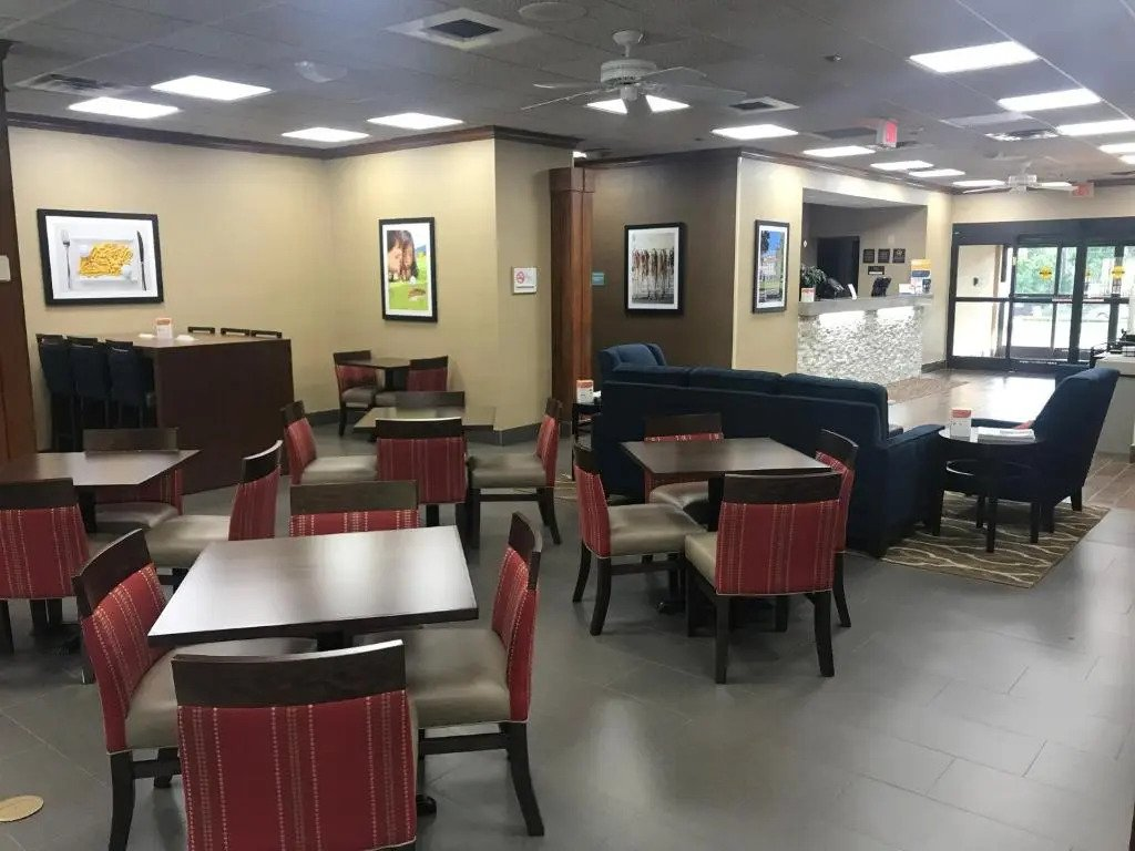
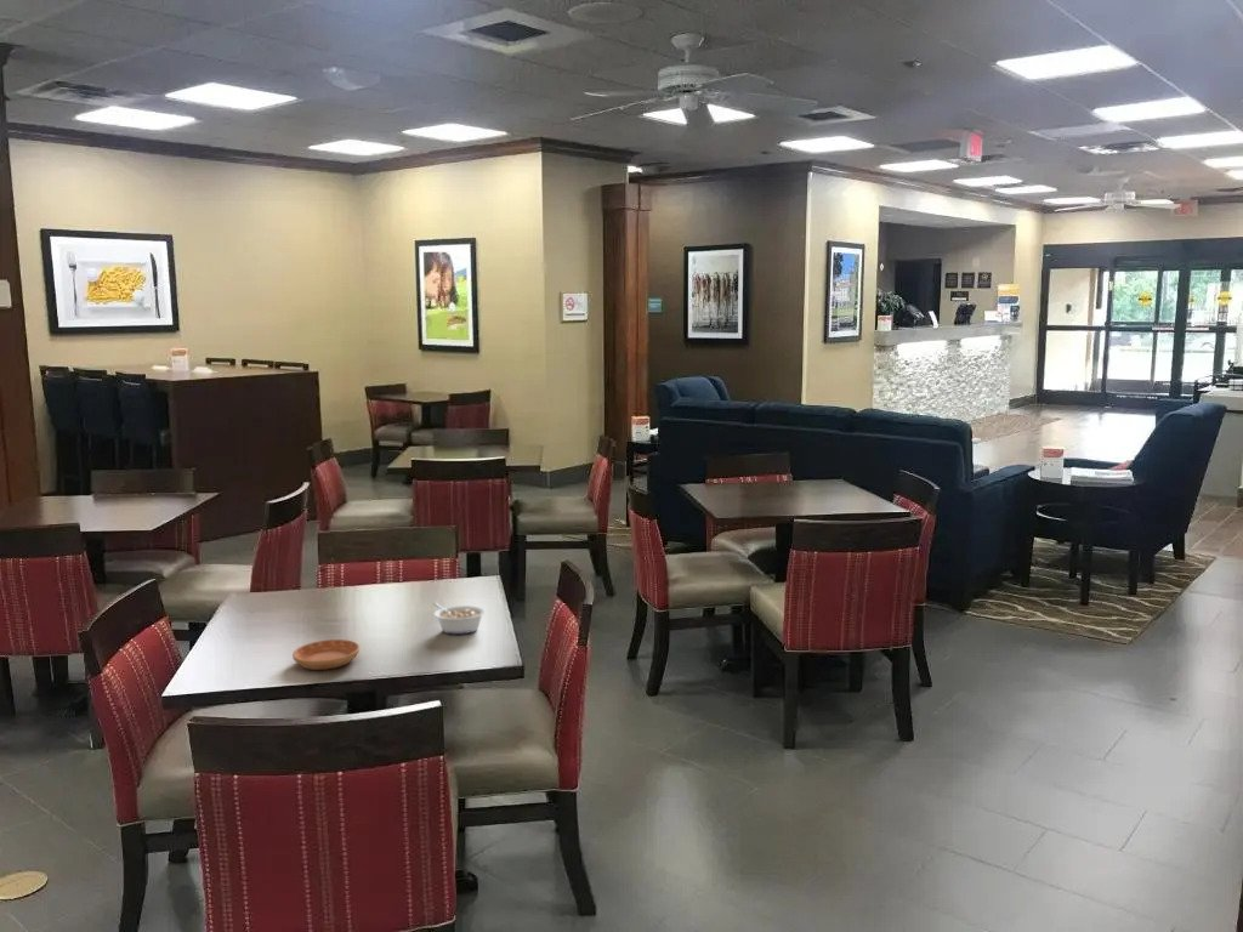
+ legume [432,602,487,635]
+ saucer [291,638,361,671]
